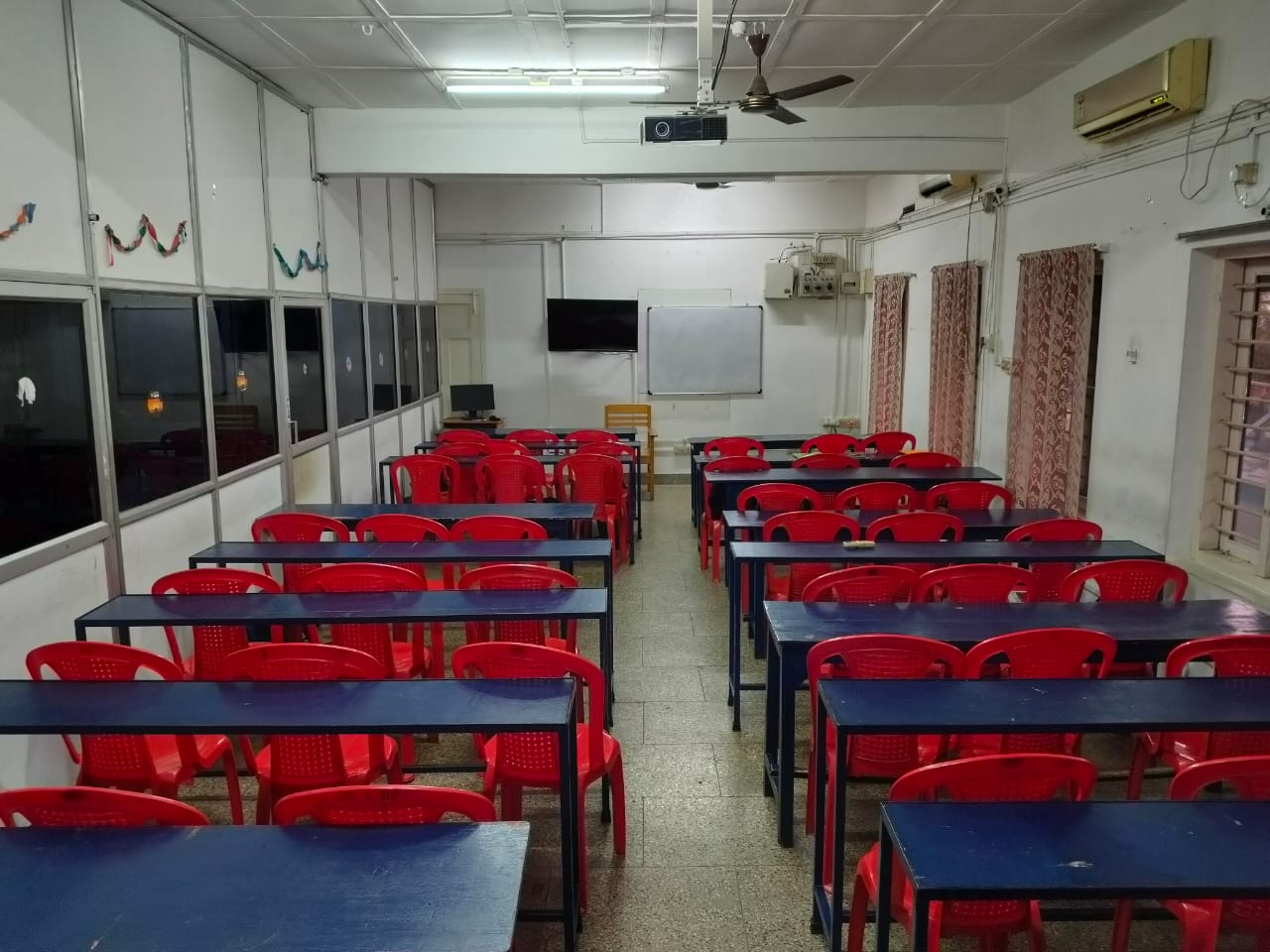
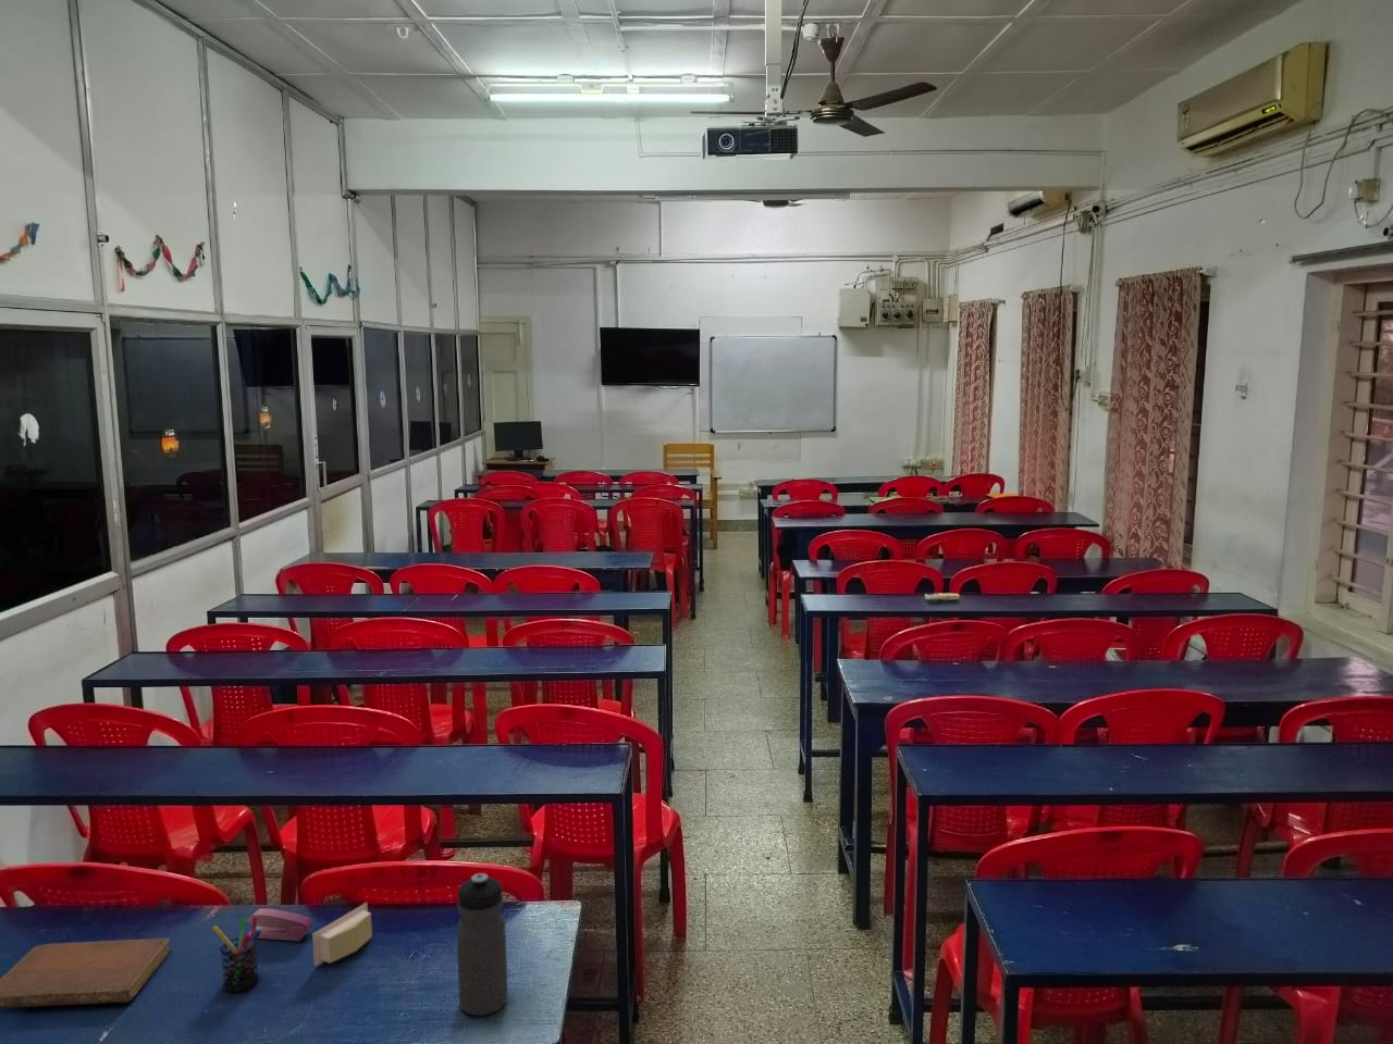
+ notebook [0,938,172,1009]
+ pen holder [211,916,261,992]
+ stapler [246,907,314,942]
+ water bottle [455,872,509,1017]
+ sticky notes [312,901,373,968]
